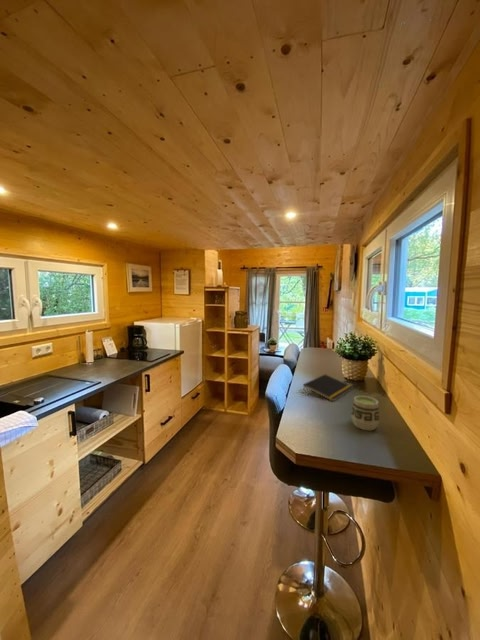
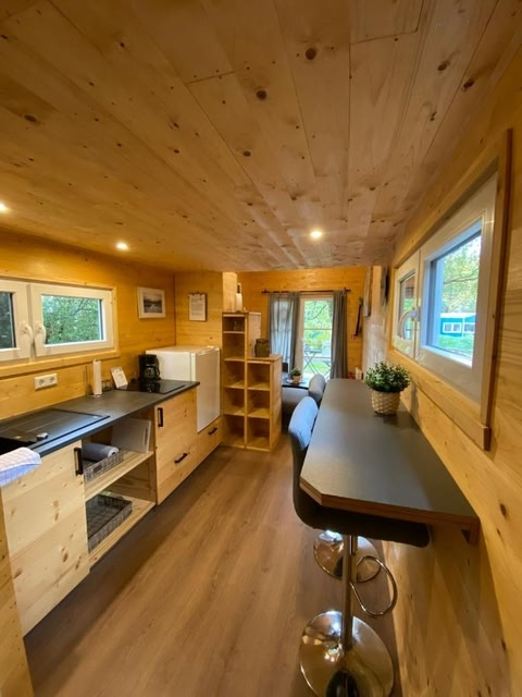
- cup [350,395,380,432]
- notepad [302,374,354,403]
